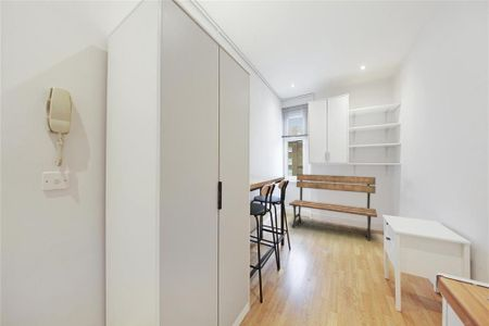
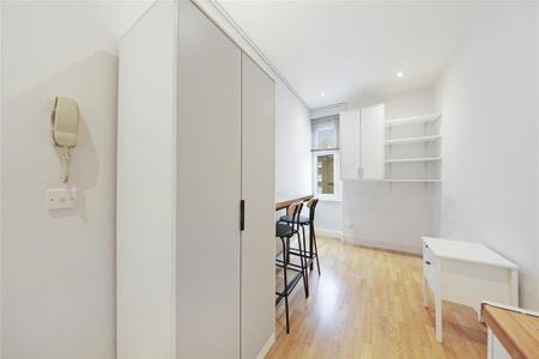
- bench [288,173,378,242]
